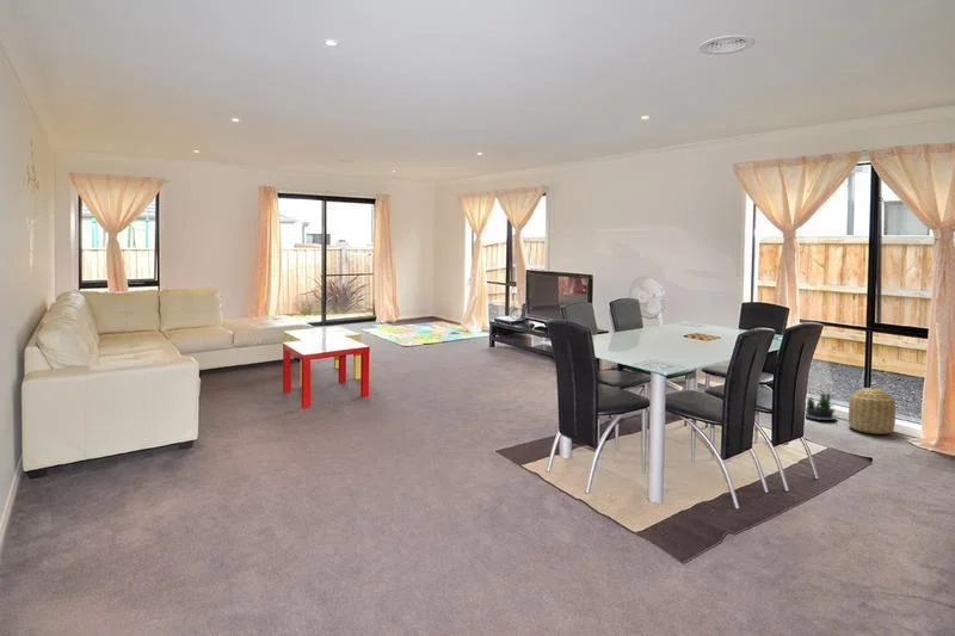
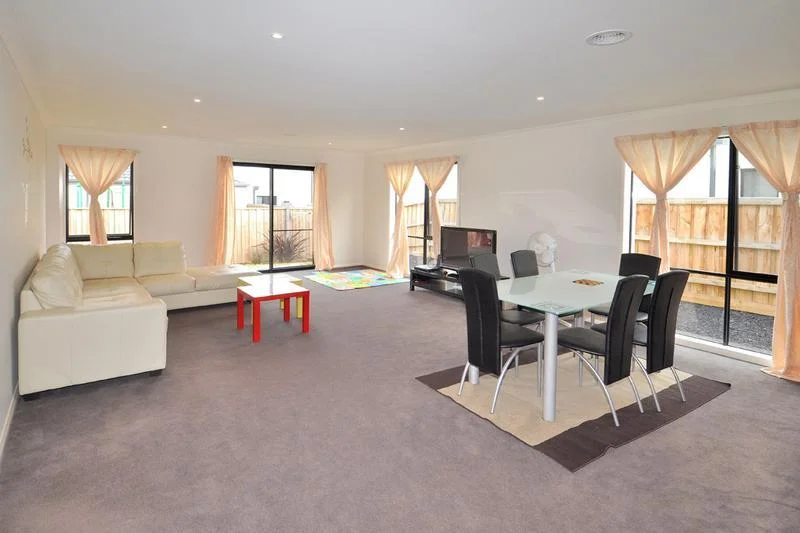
- potted plant [805,393,839,421]
- basket [848,385,897,436]
